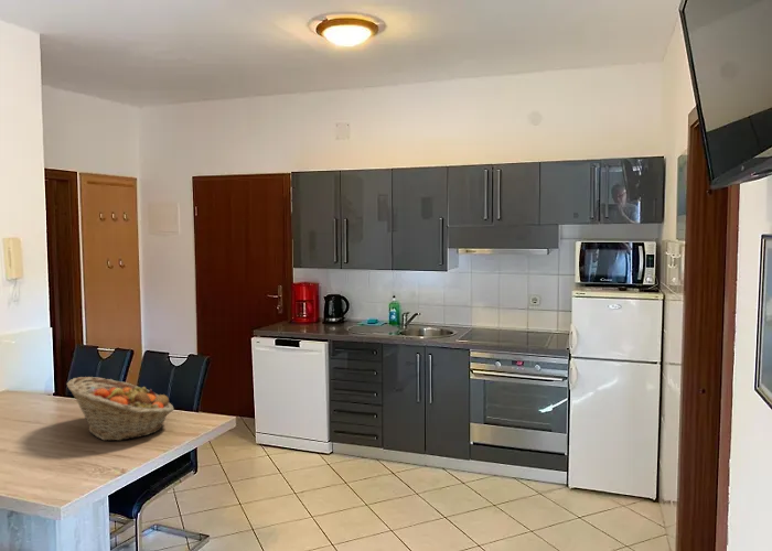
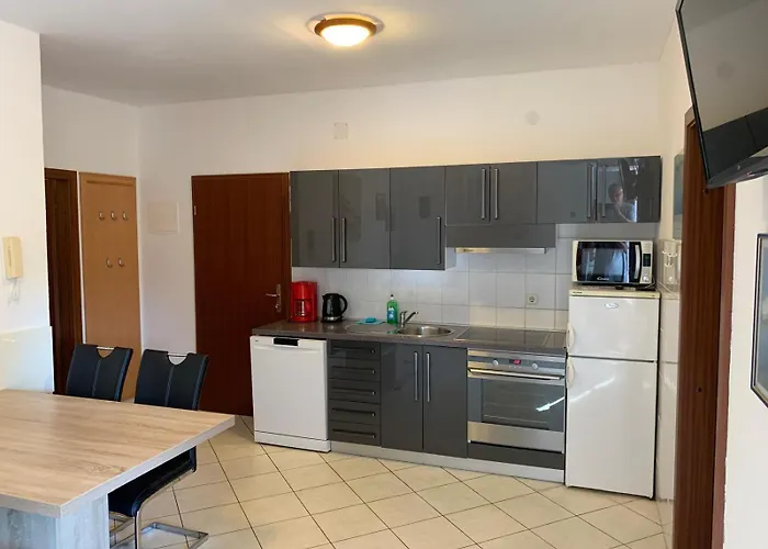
- fruit basket [65,376,175,442]
